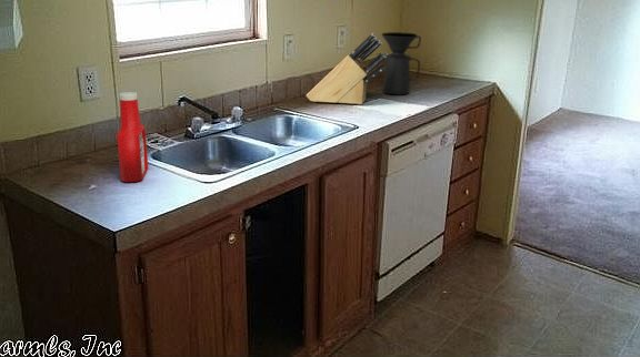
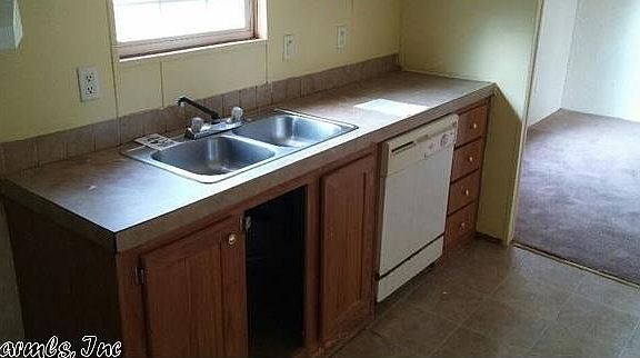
- soap bottle [116,91,149,183]
- coffee maker [381,31,422,95]
- knife block [306,32,389,105]
